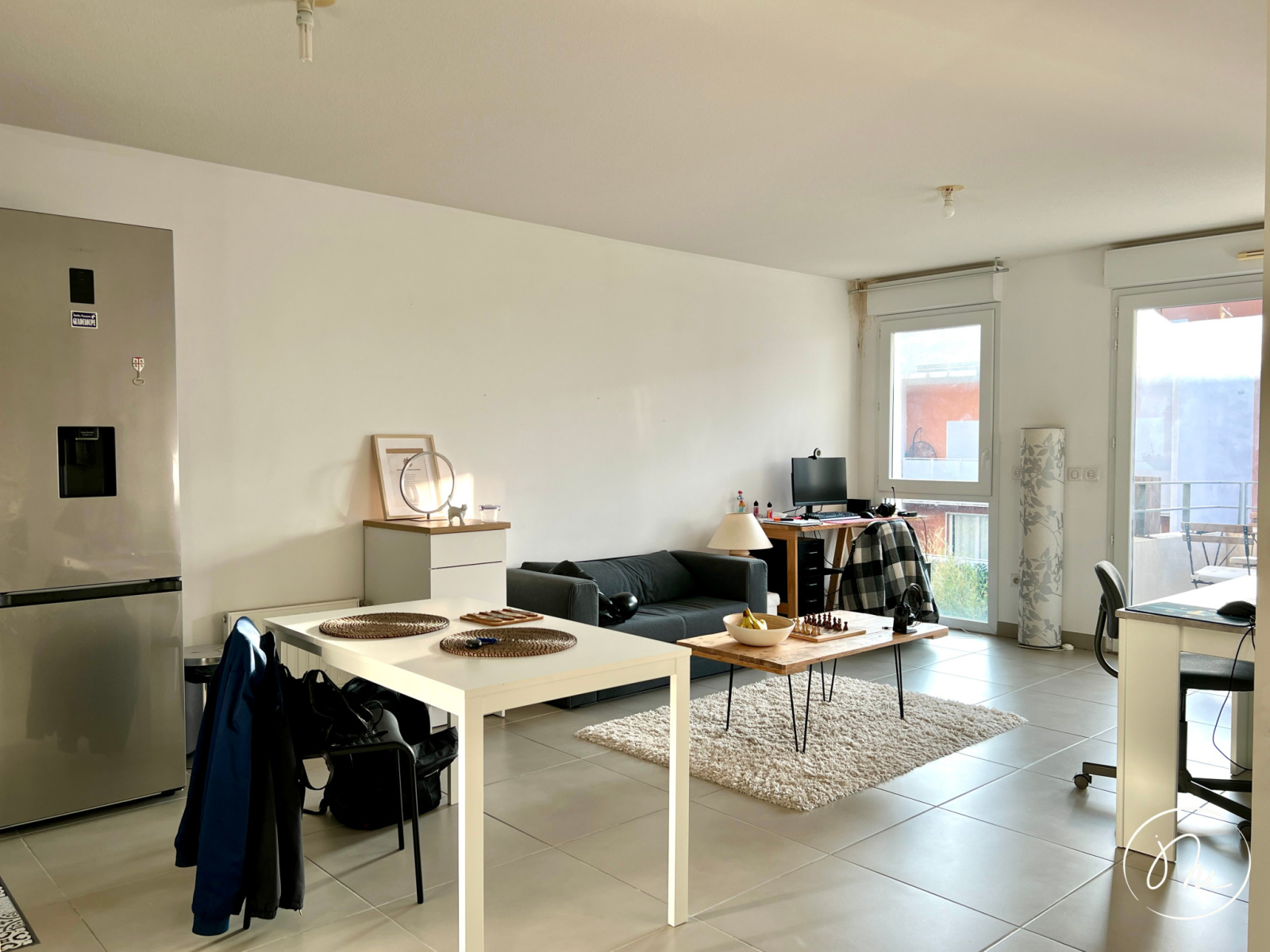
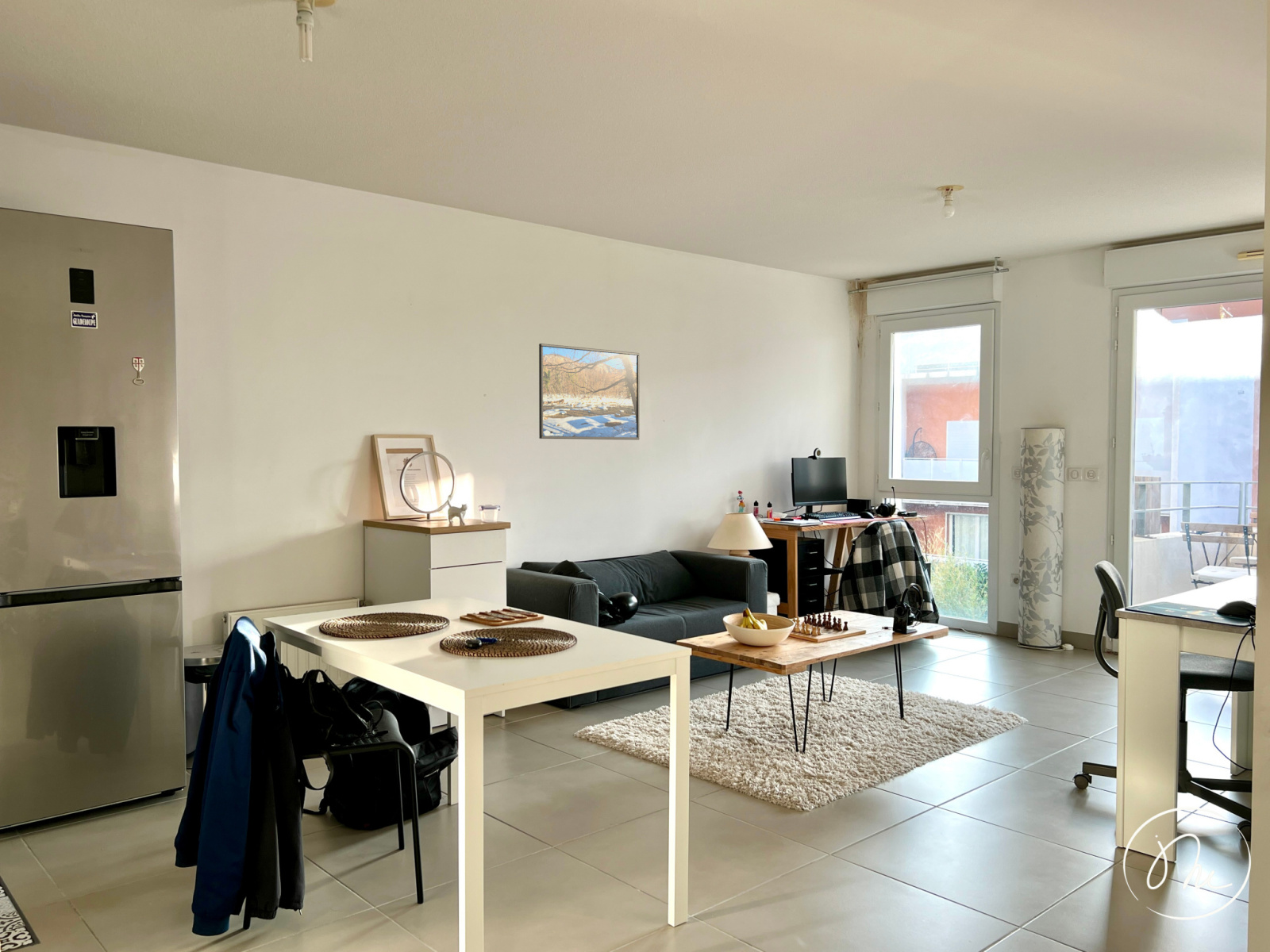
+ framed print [538,343,640,440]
